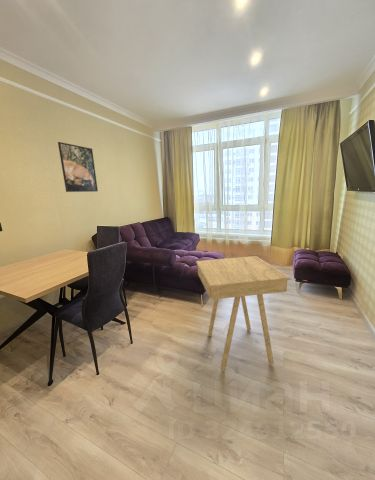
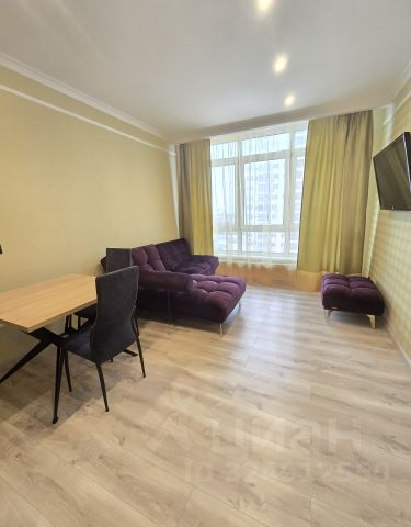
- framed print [57,141,99,193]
- side table [195,255,291,373]
